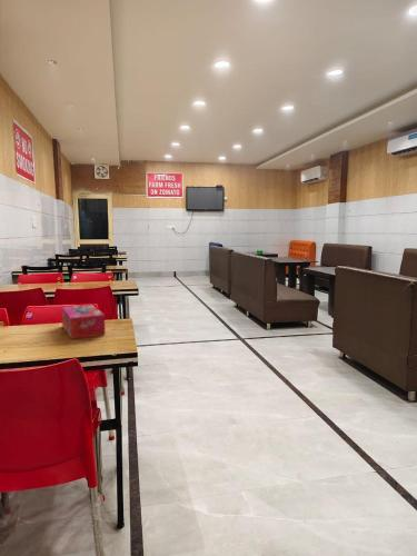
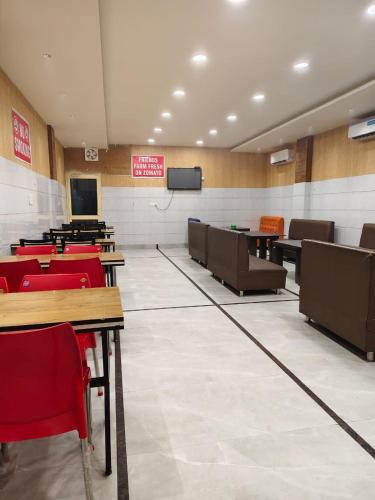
- tissue box [61,304,107,340]
